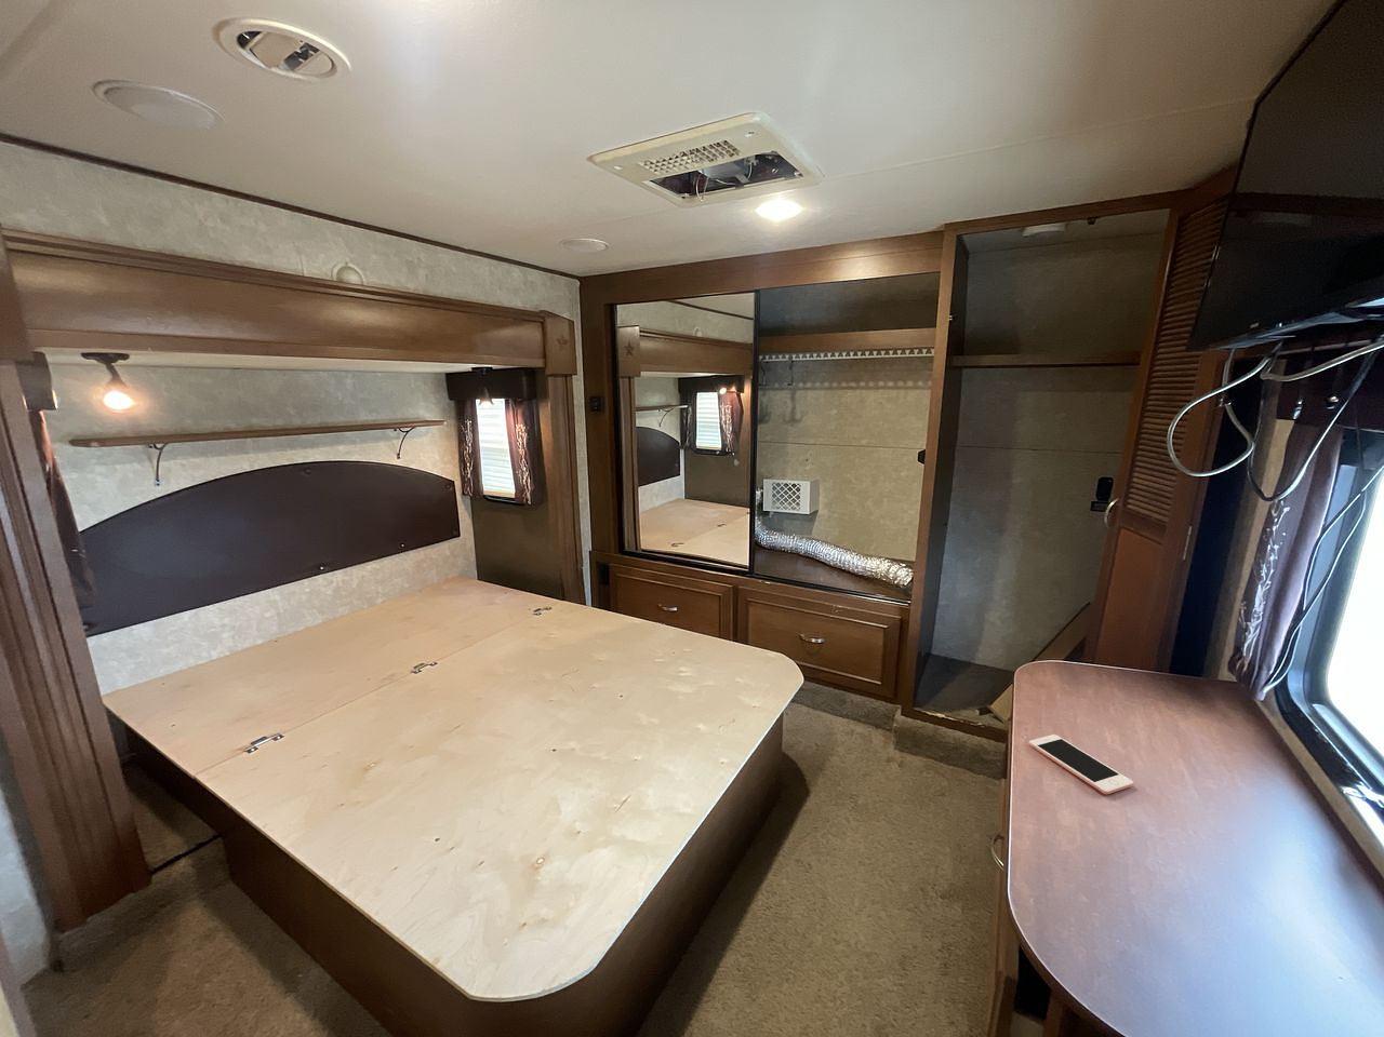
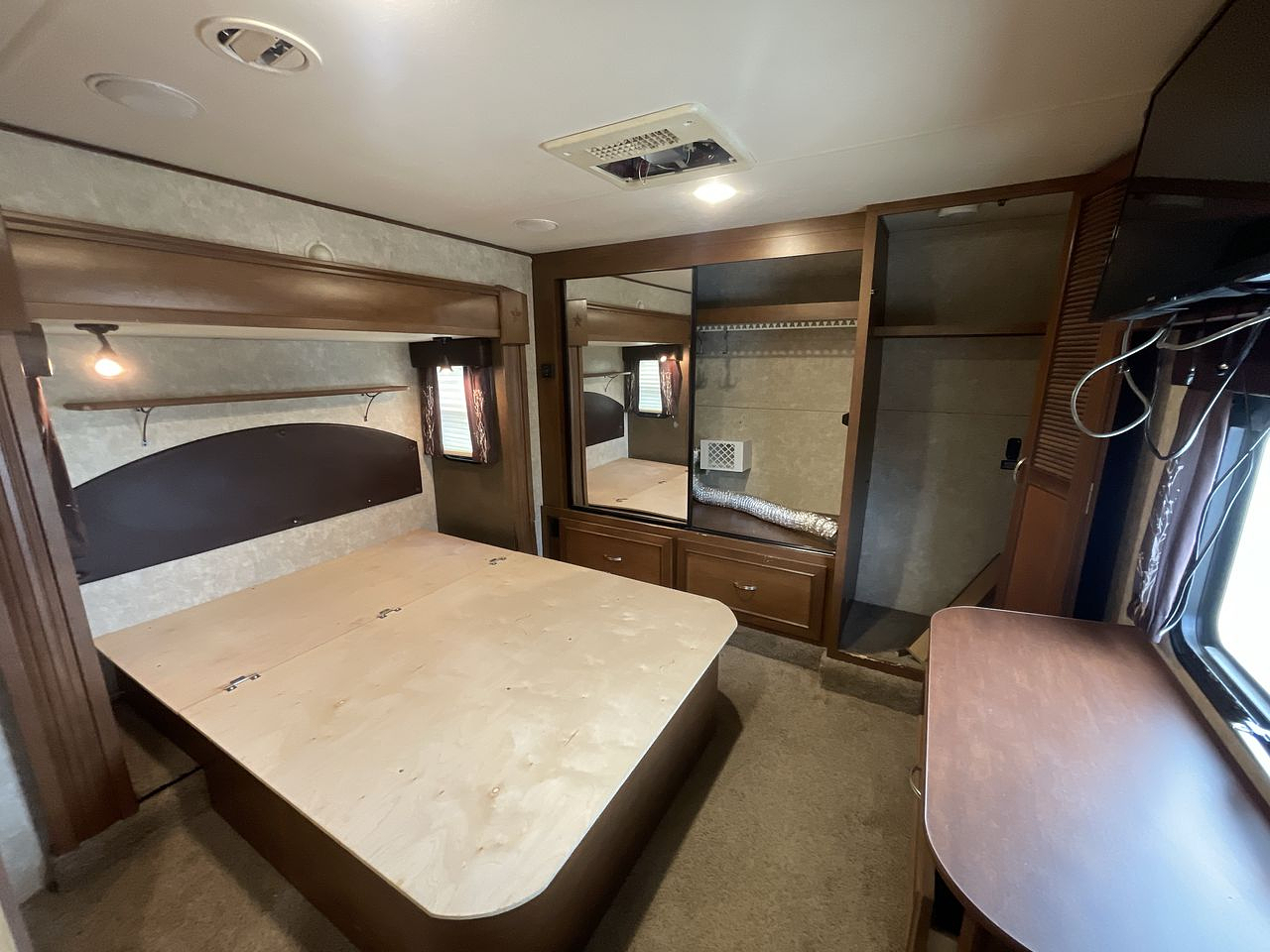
- cell phone [1028,733,1134,795]
